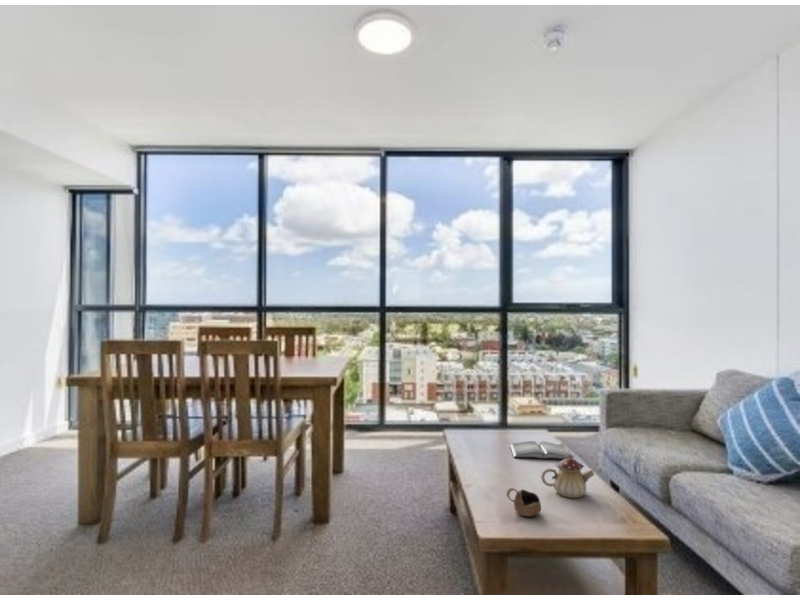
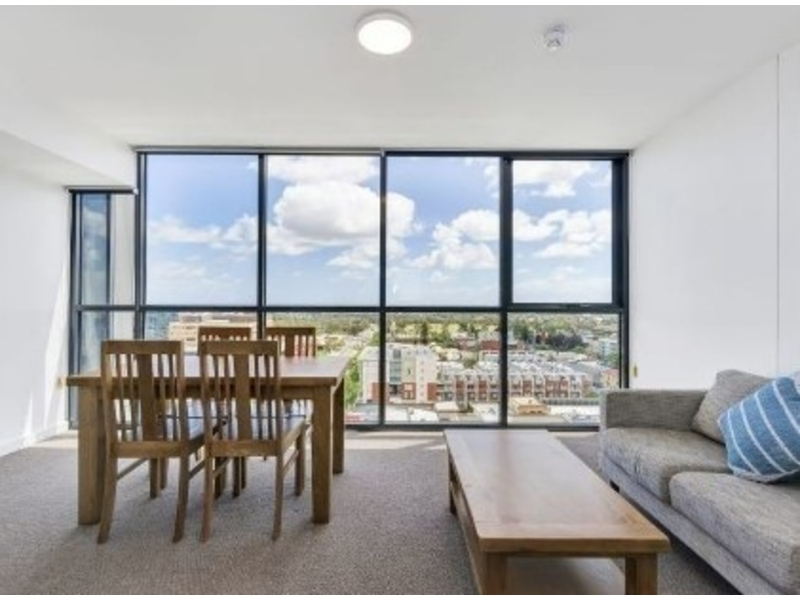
- cup [506,487,542,518]
- teapot [540,454,595,499]
- hardback book [509,440,574,461]
